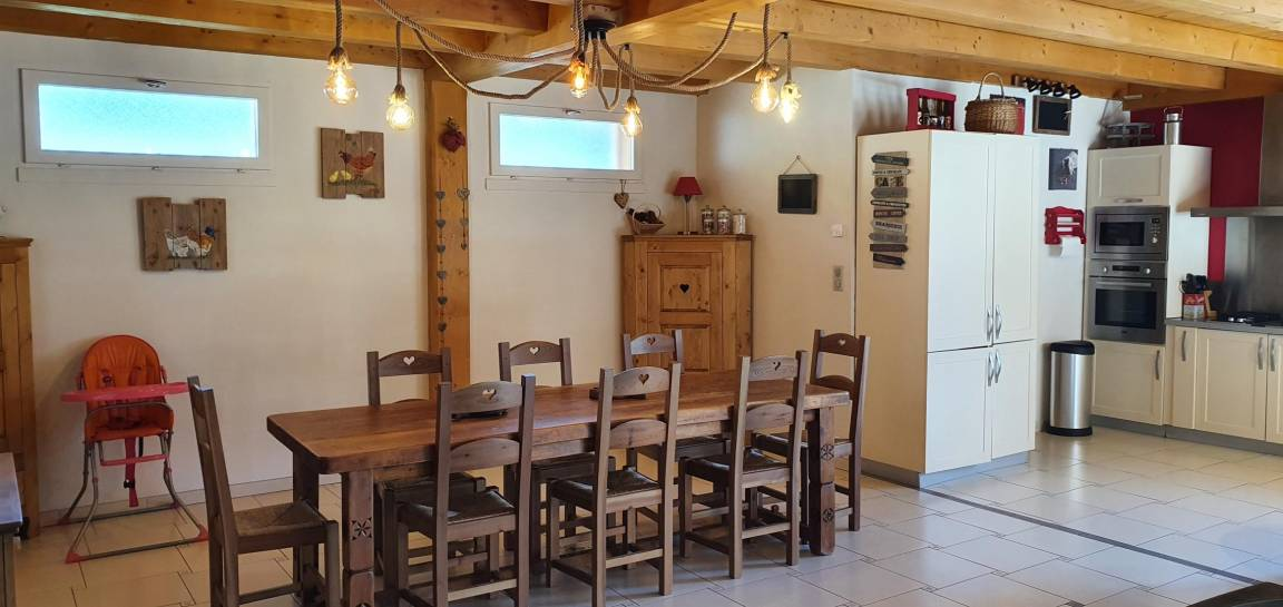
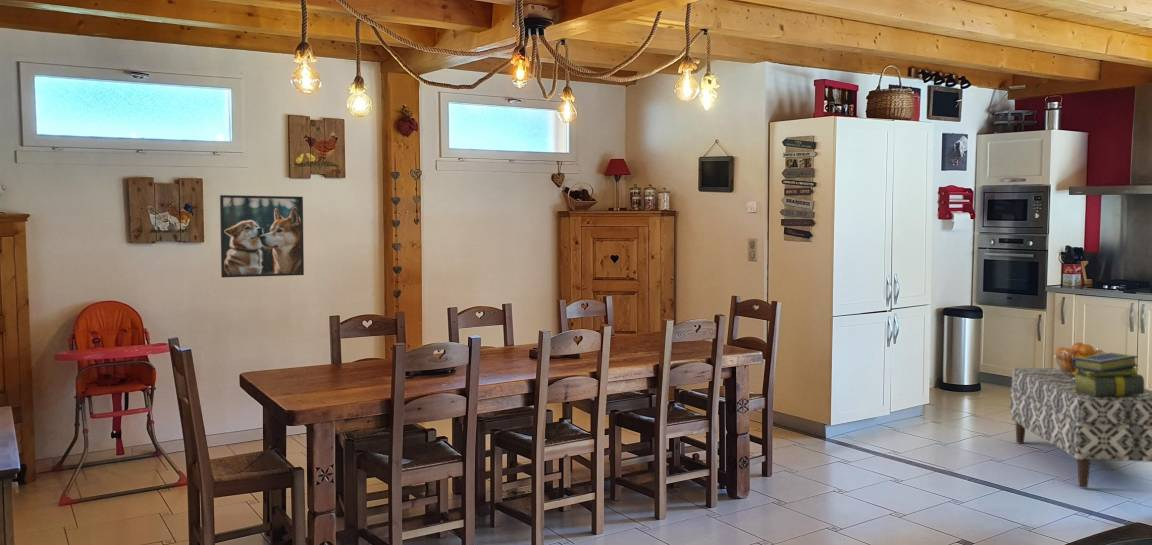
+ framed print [219,194,305,278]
+ stack of books [1072,352,1145,397]
+ bench [1009,367,1152,488]
+ fruit basket [1053,341,1106,379]
